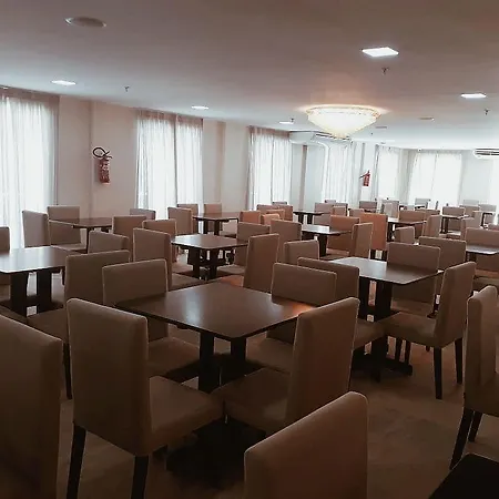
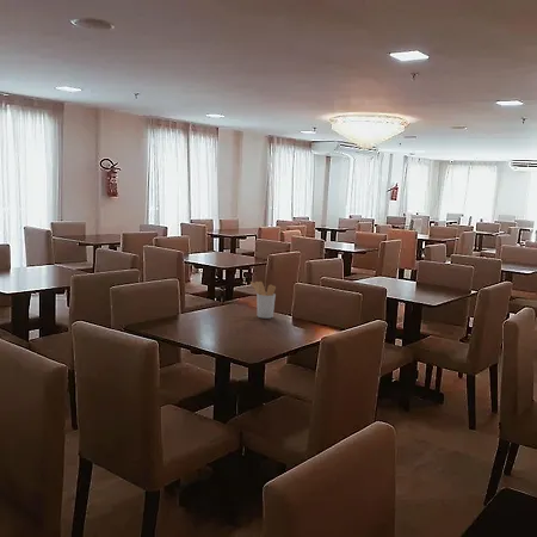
+ utensil holder [249,280,277,320]
